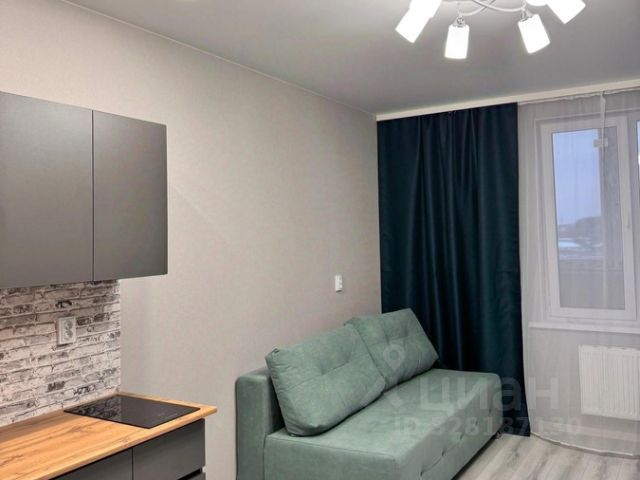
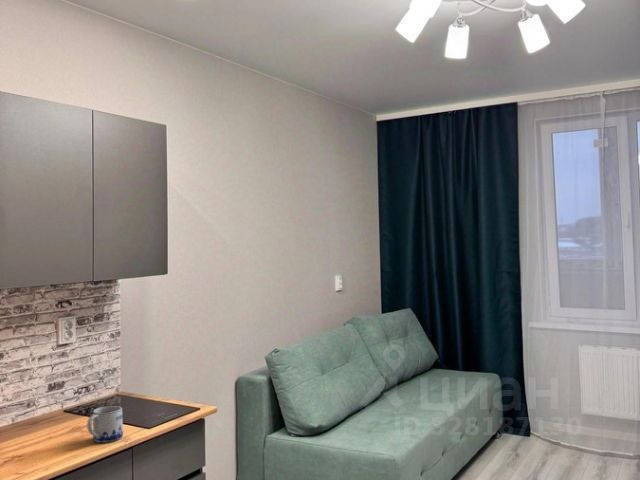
+ mug [86,405,124,444]
